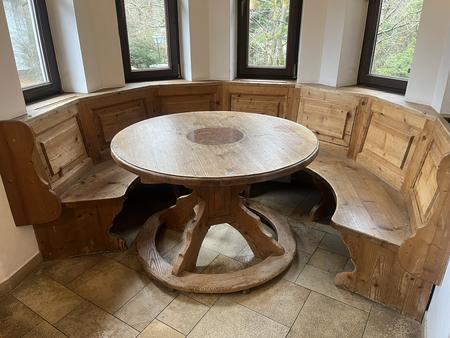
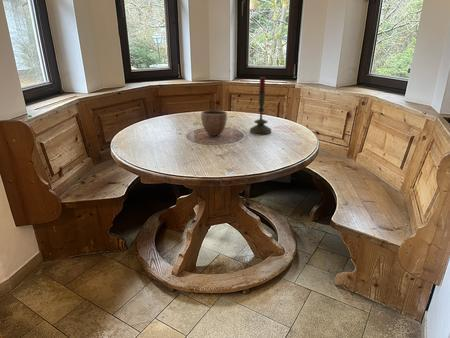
+ candle [249,74,272,135]
+ decorative bowl [200,109,228,137]
